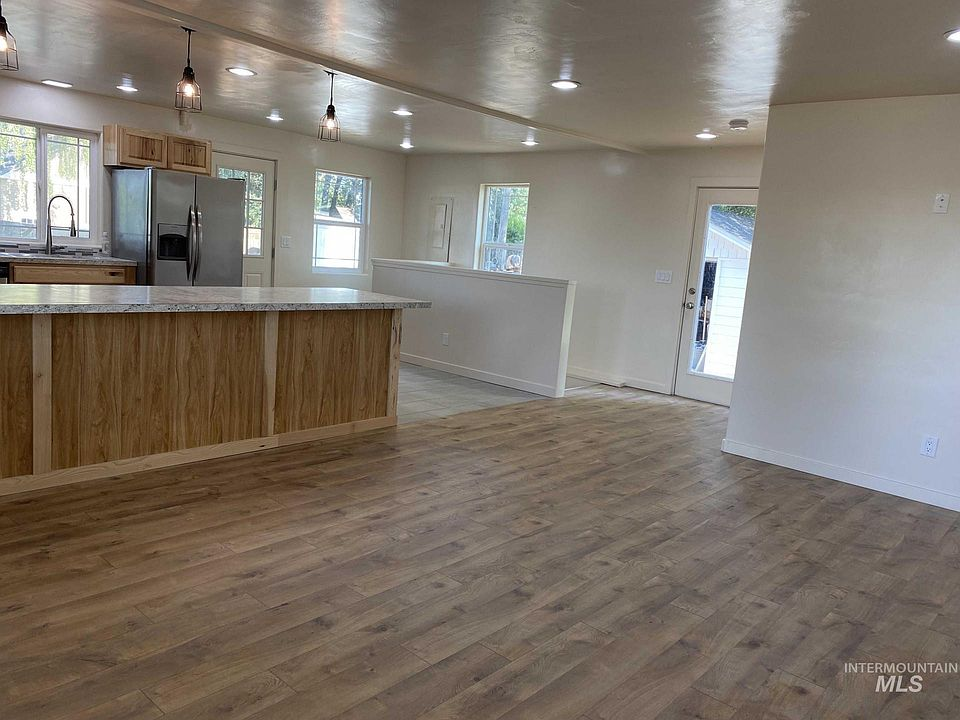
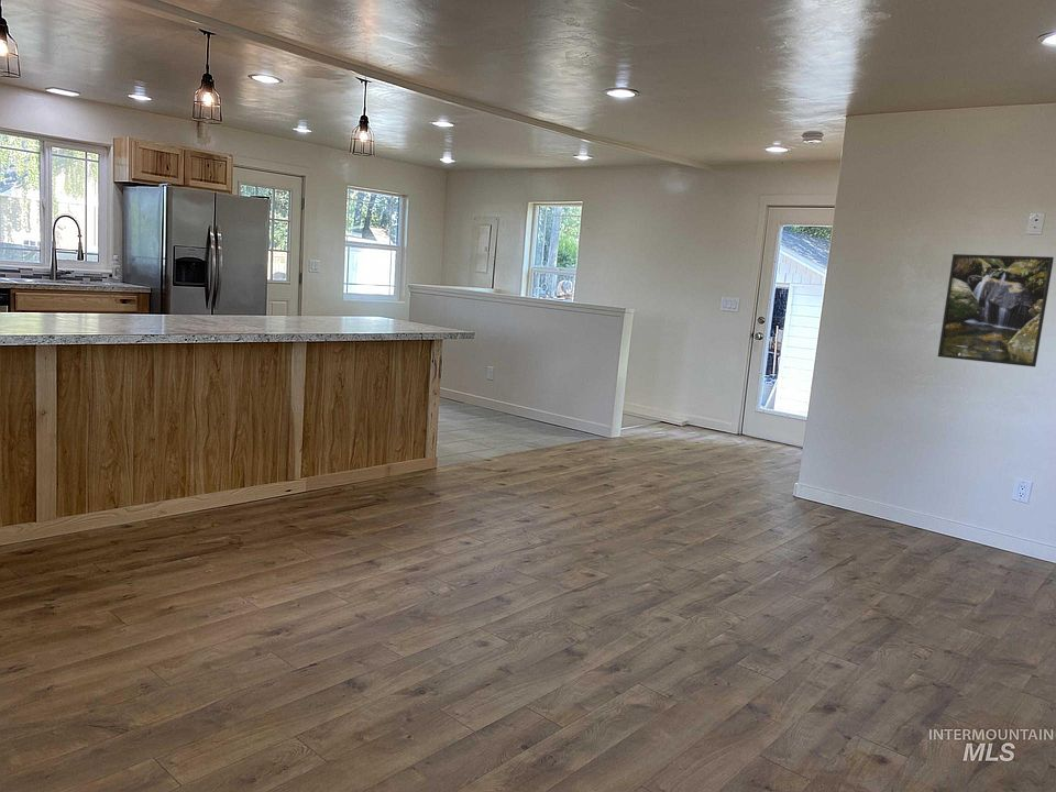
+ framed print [937,253,1055,367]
